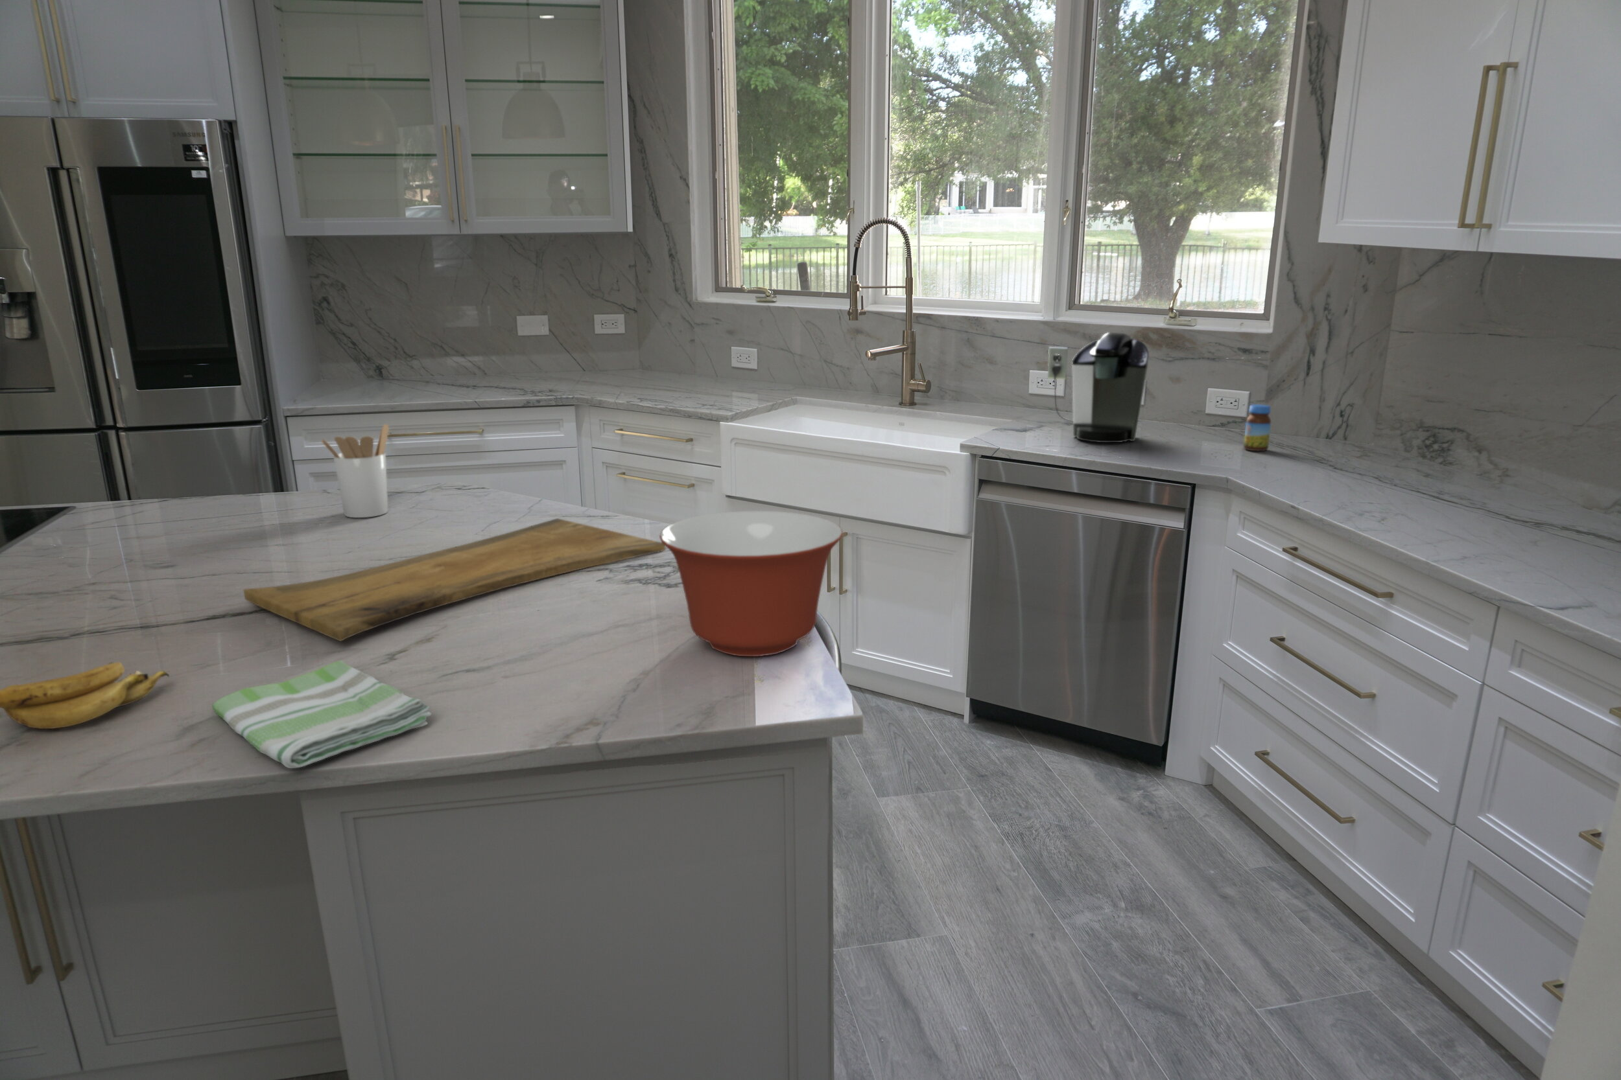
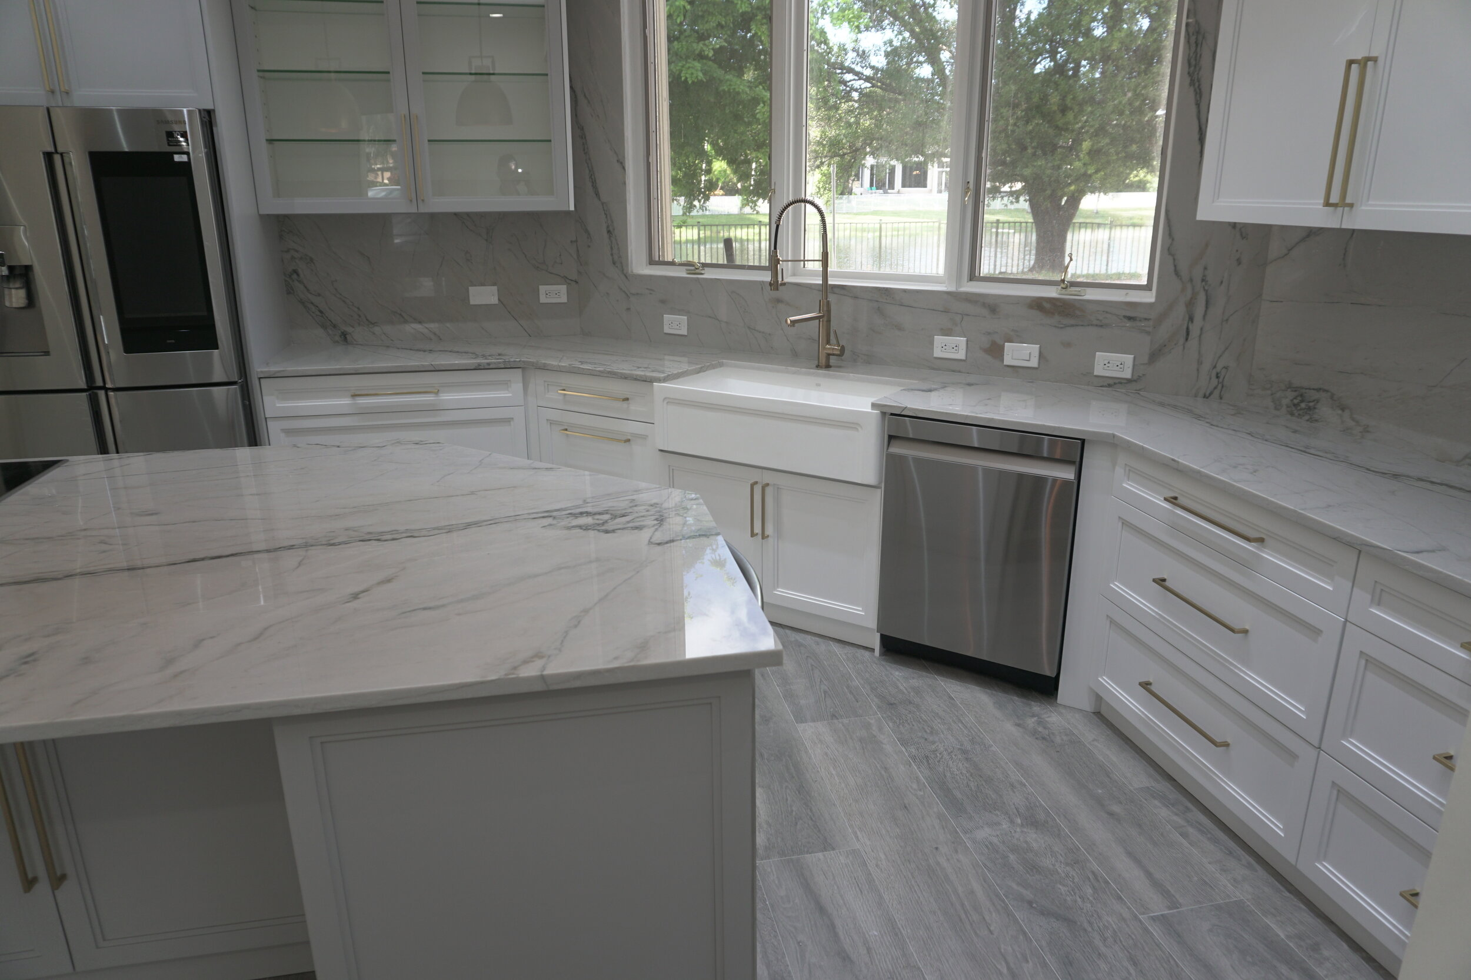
- cutting board [244,517,666,642]
- banana [0,662,170,729]
- mixing bowl [659,511,843,657]
- utensil holder [320,423,390,518]
- coffee maker [1047,331,1149,444]
- dish towel [211,661,433,769]
- jar [1243,404,1271,452]
